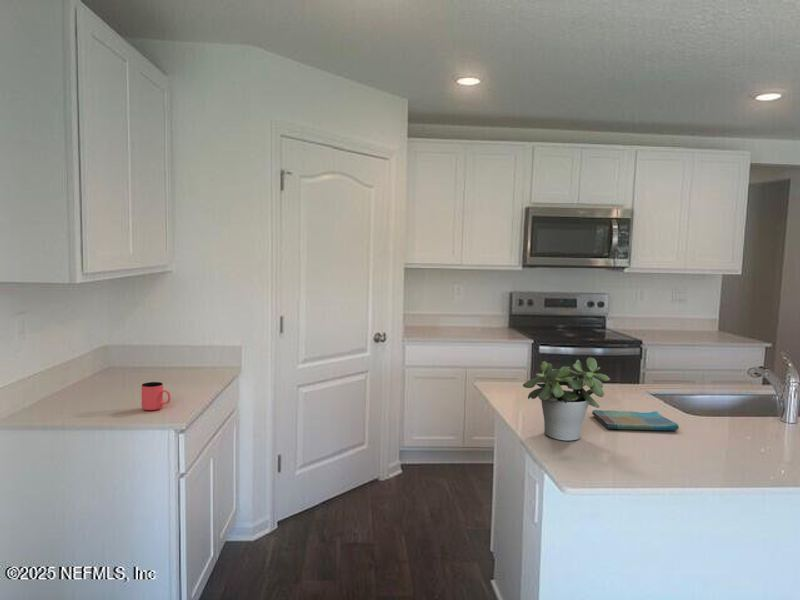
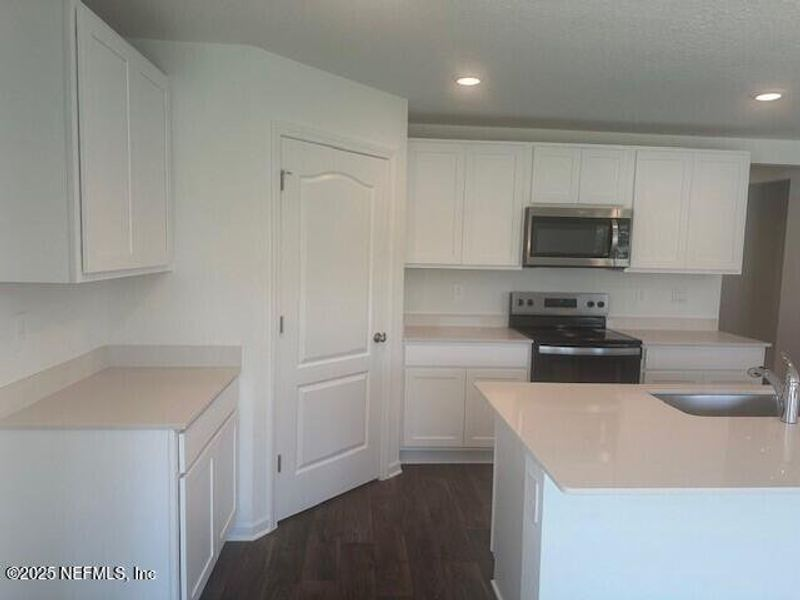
- cup [141,381,171,411]
- potted plant [522,357,611,442]
- dish towel [591,409,680,431]
